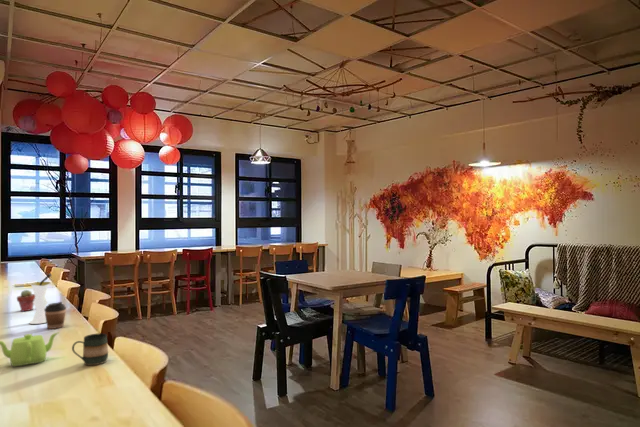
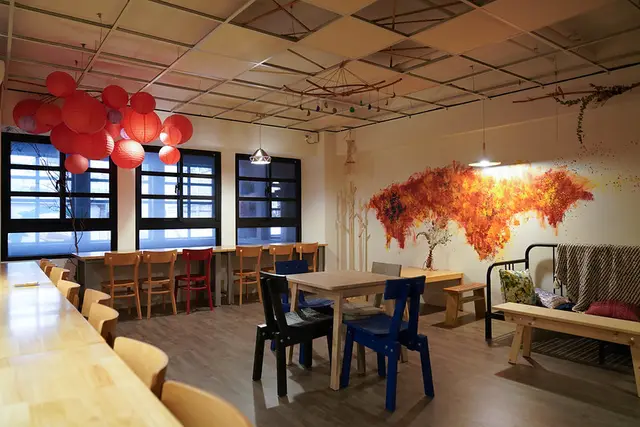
- mug [71,332,109,366]
- potted succulent [16,289,36,312]
- teapot [0,332,59,367]
- vase [28,272,53,325]
- coffee cup [44,301,67,330]
